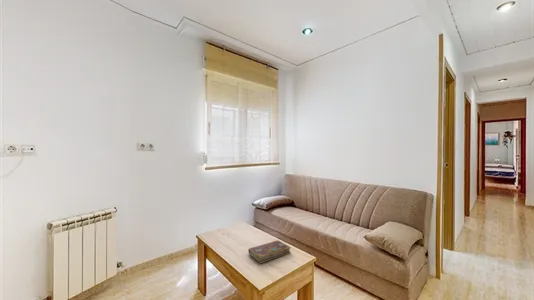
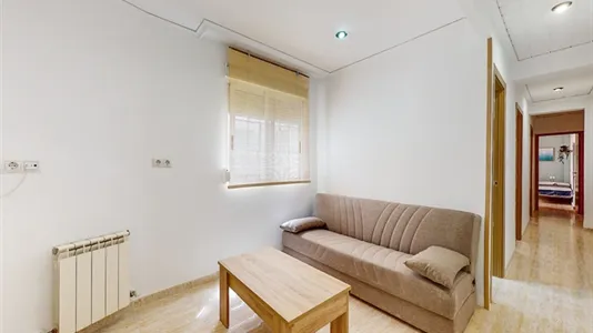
- book [247,239,292,264]
